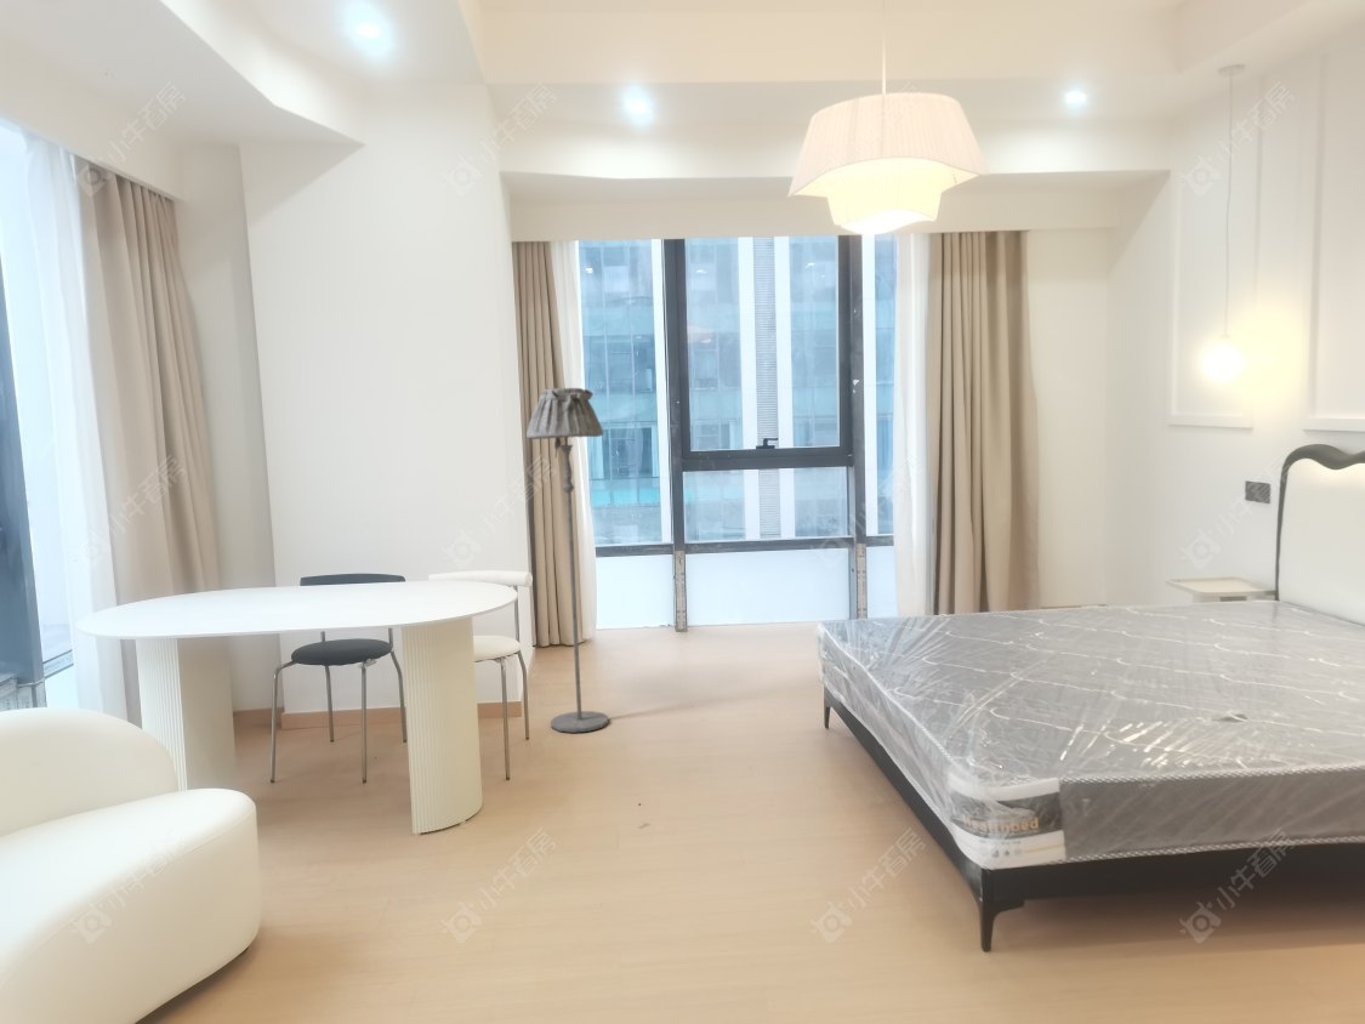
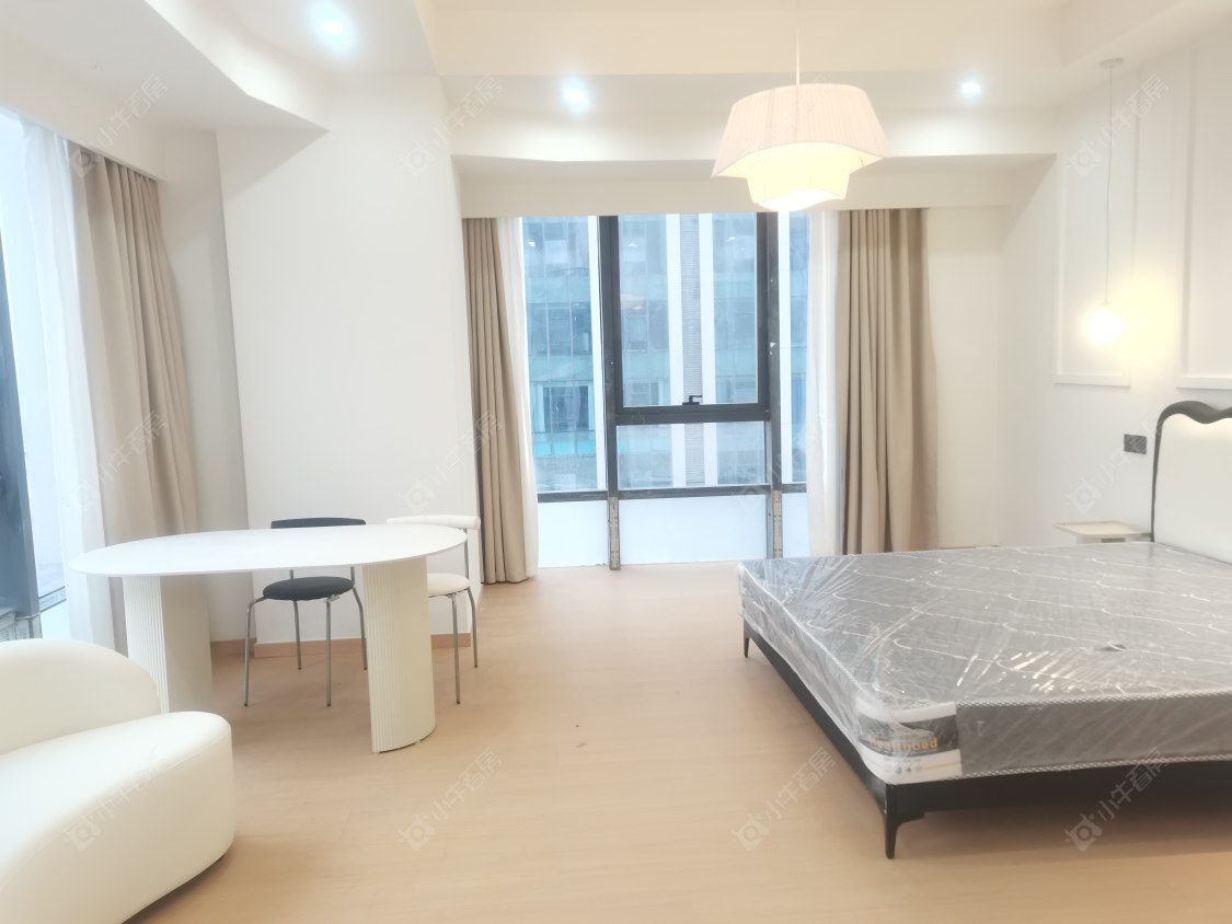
- floor lamp [525,387,609,734]
